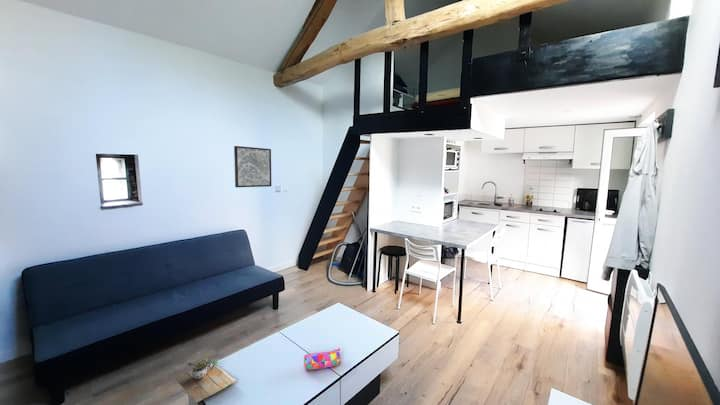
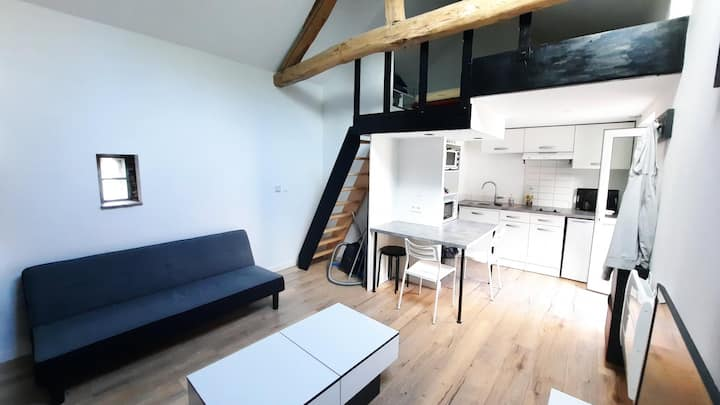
- wall art [233,145,272,188]
- succulent plant [173,354,238,404]
- pencil case [303,347,341,372]
